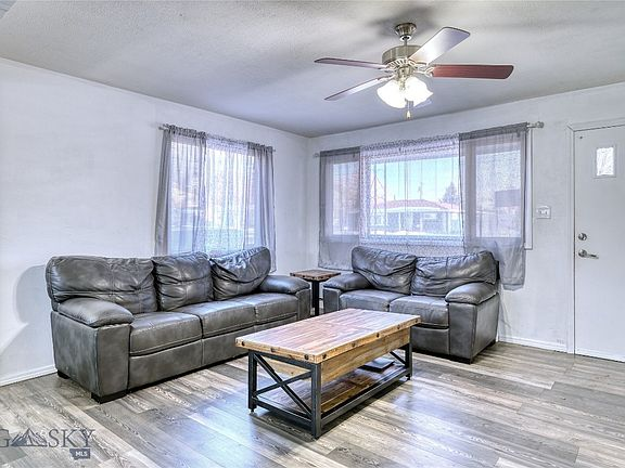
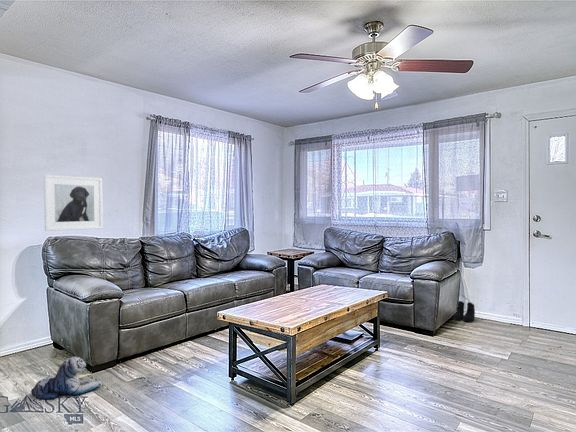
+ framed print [43,174,104,232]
+ plush toy [30,356,103,400]
+ boots [452,300,476,323]
